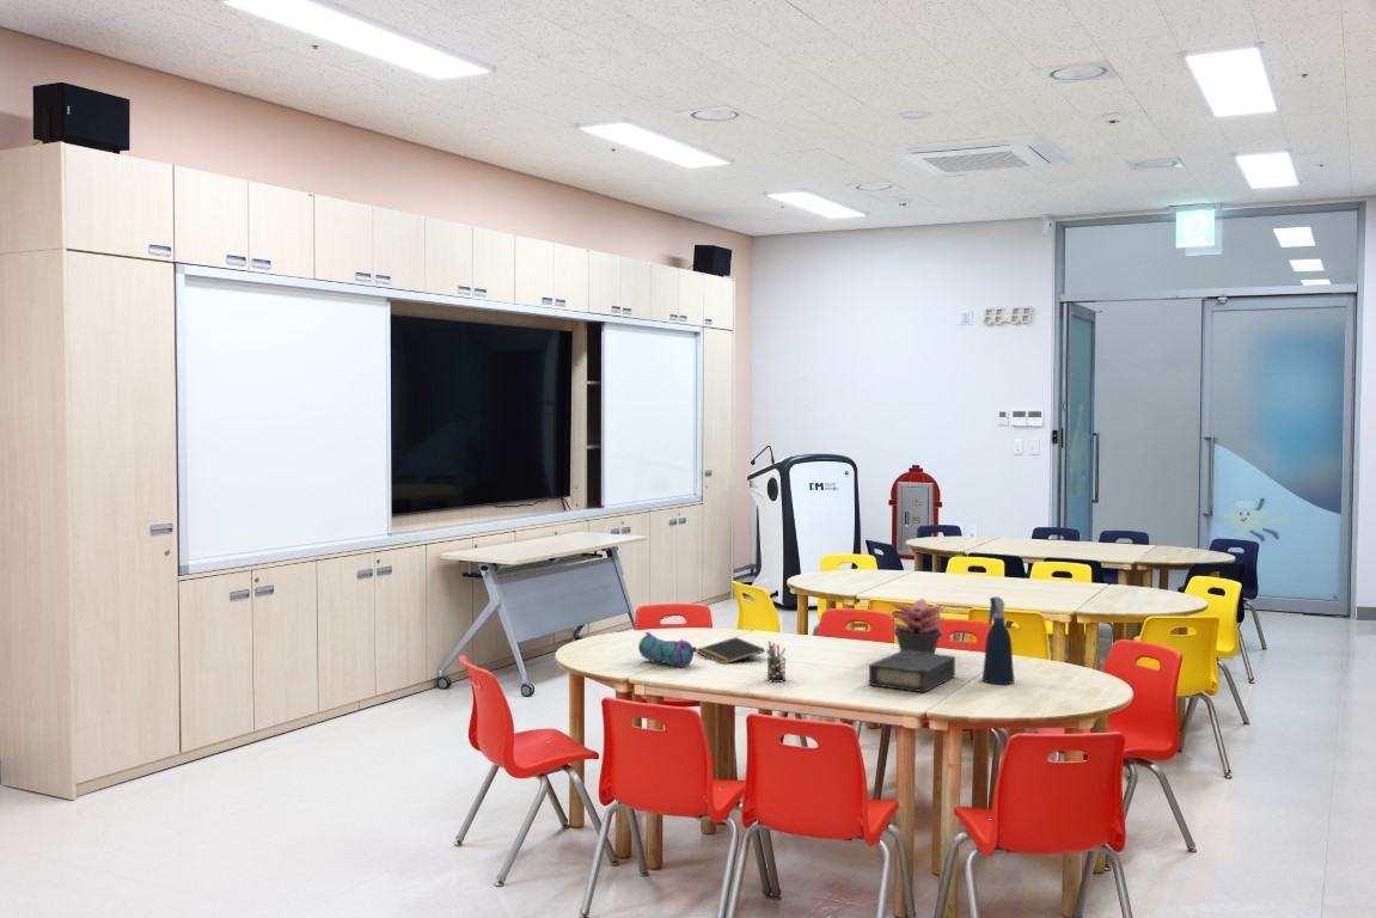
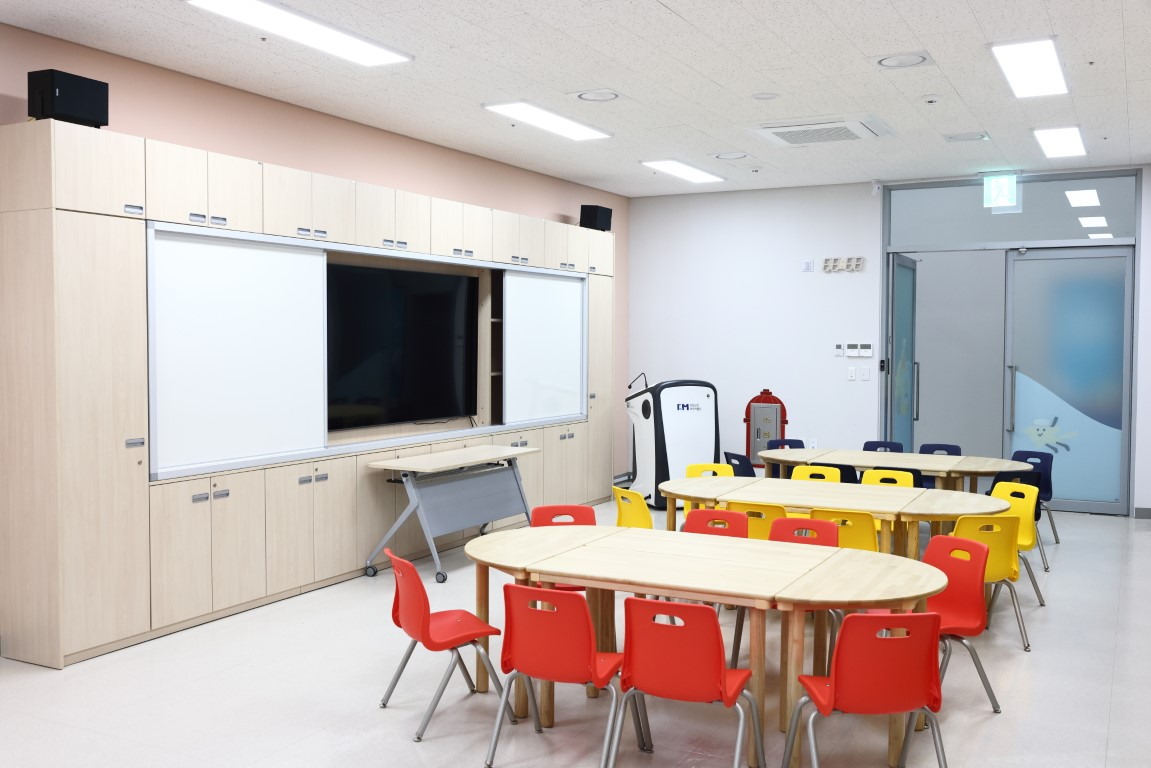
- succulent plant [889,598,947,654]
- pen holder [765,639,787,684]
- pencil case [637,631,697,668]
- spray bottle [981,595,1015,685]
- book [868,650,956,693]
- notepad [696,636,766,665]
